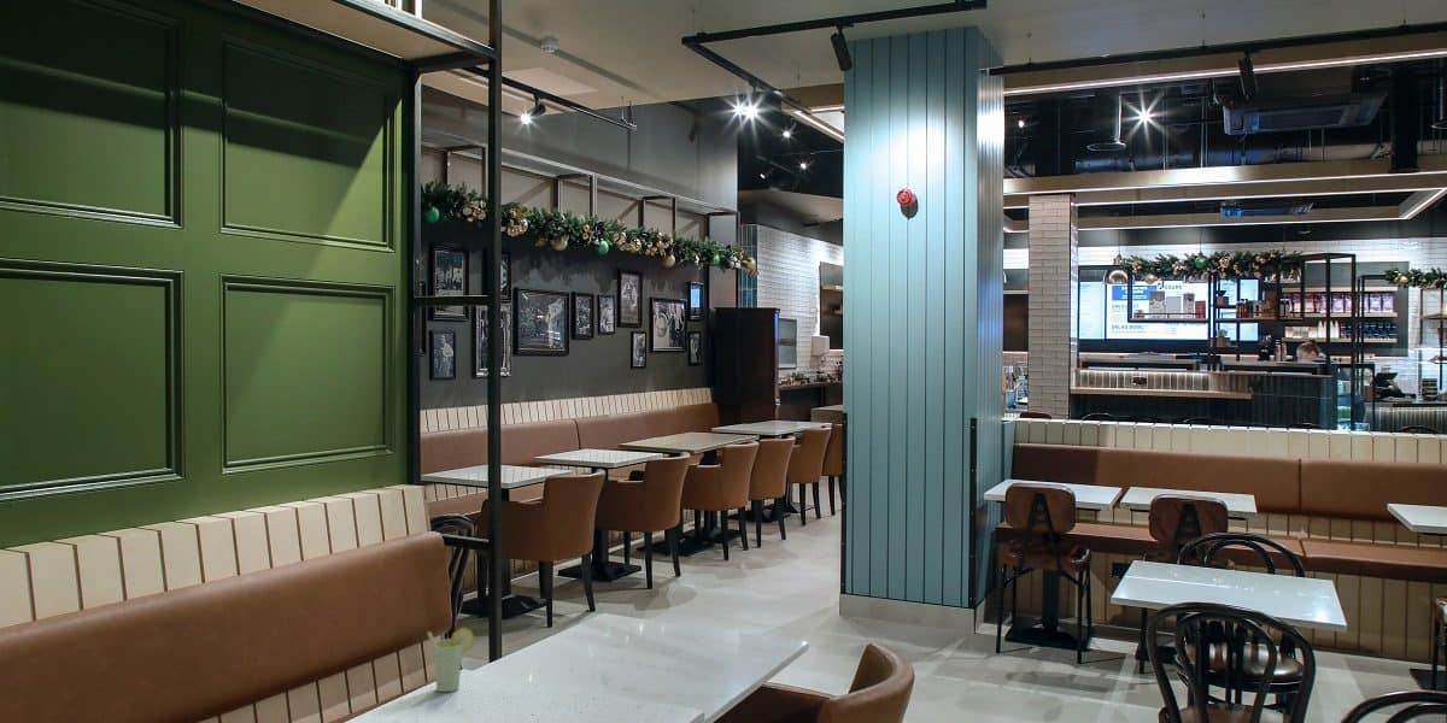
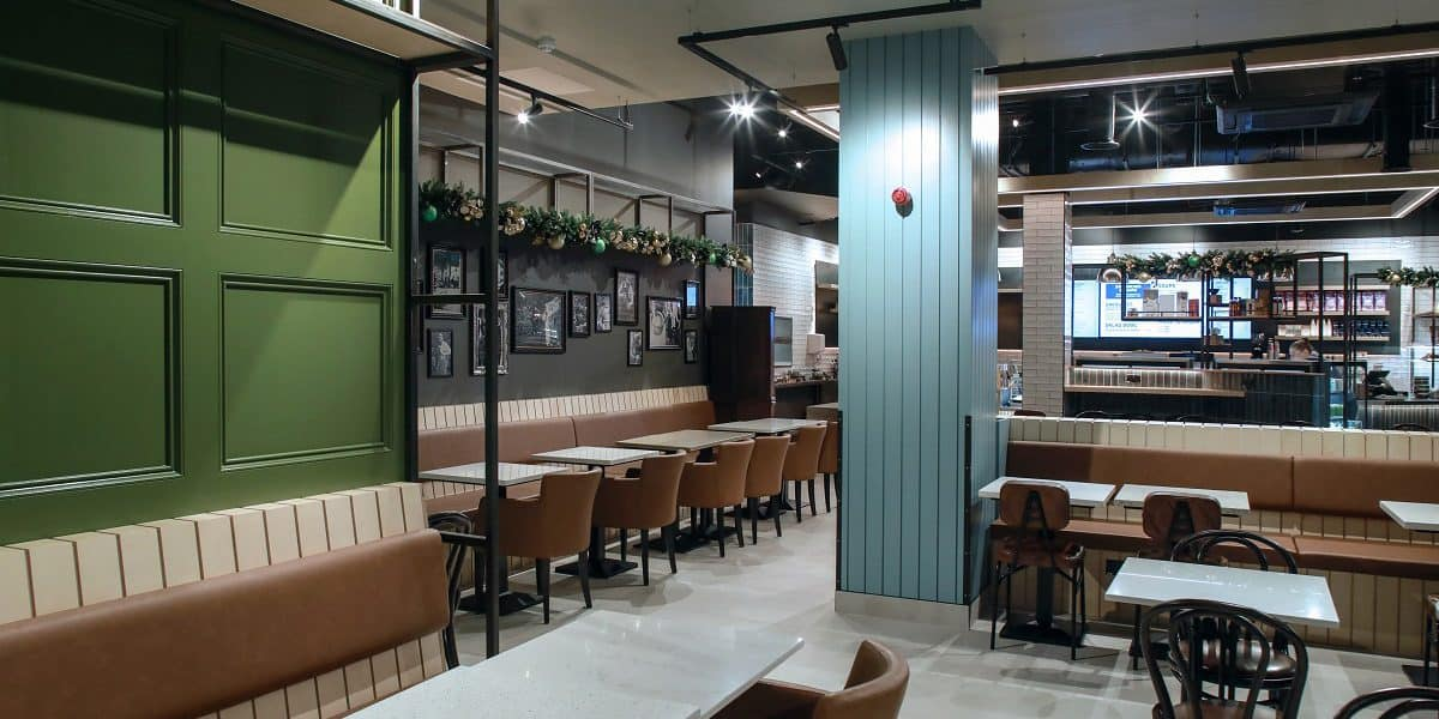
- cup [426,627,476,693]
